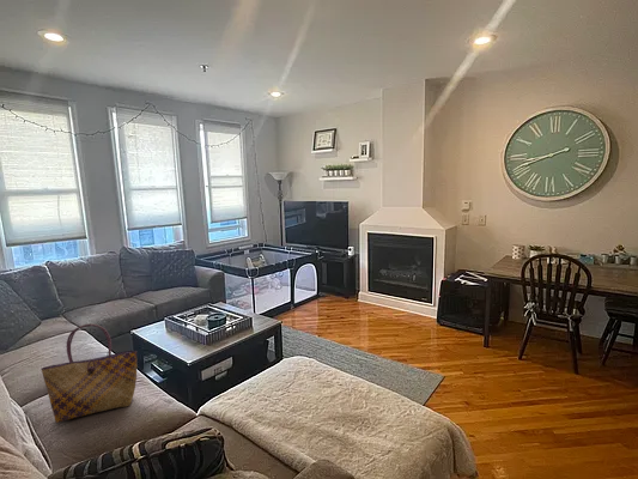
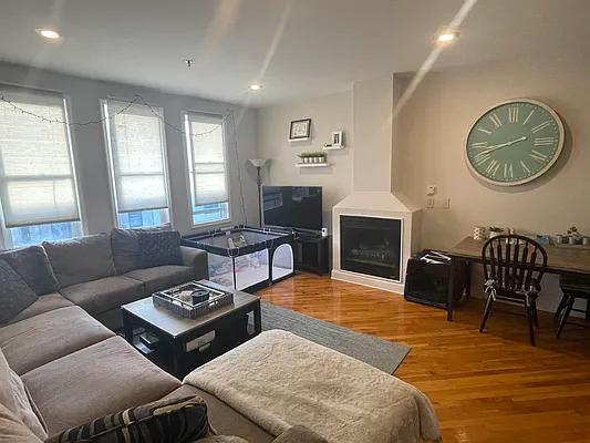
- tote bag [40,322,138,424]
